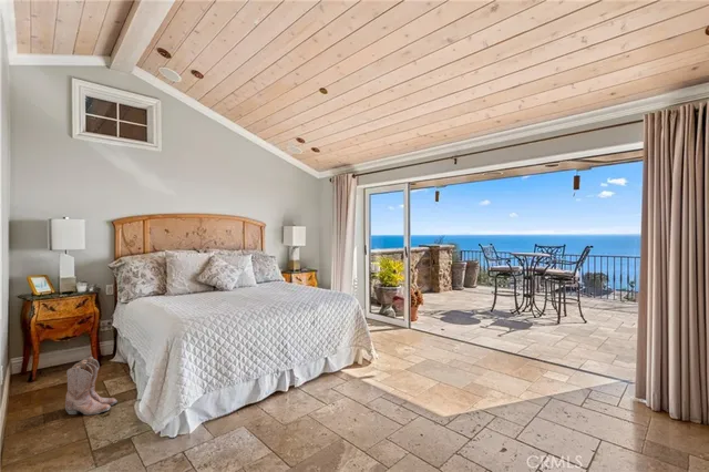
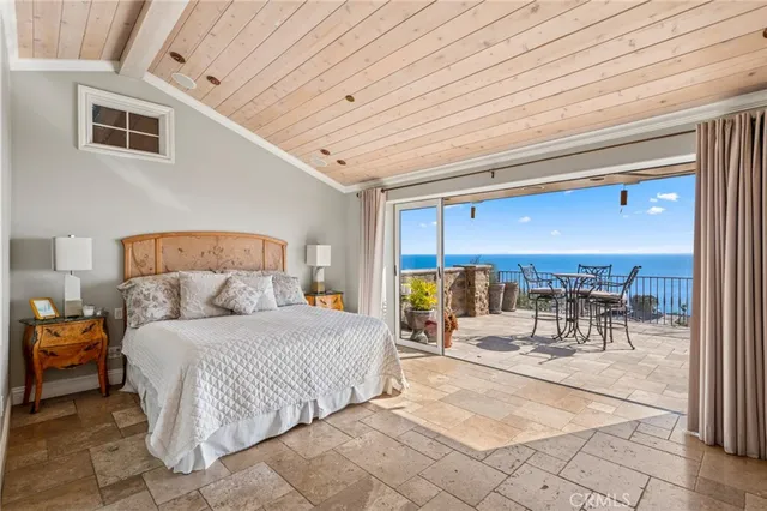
- boots [64,356,119,415]
